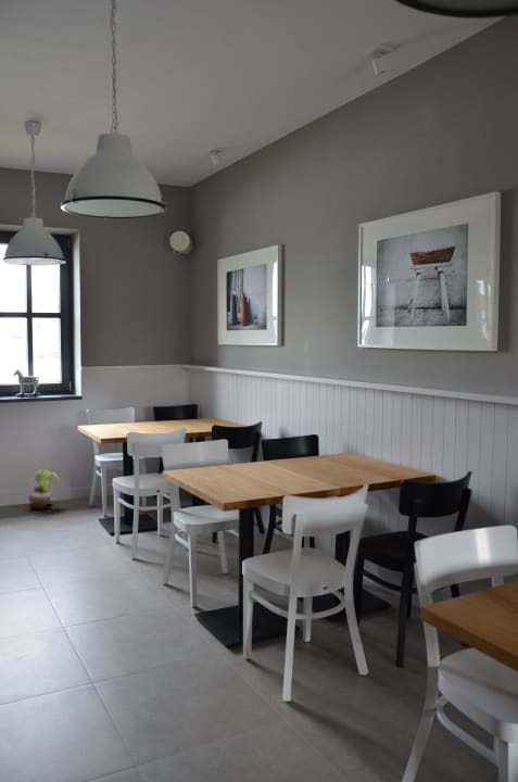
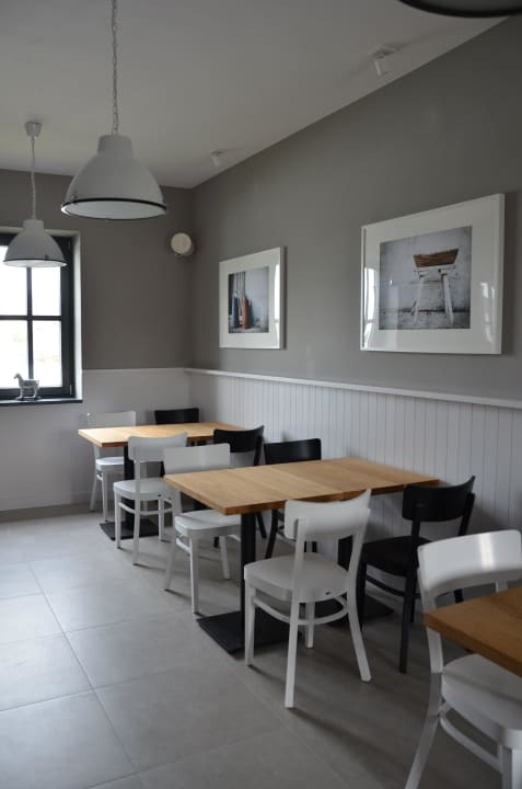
- potted plant [26,465,61,509]
